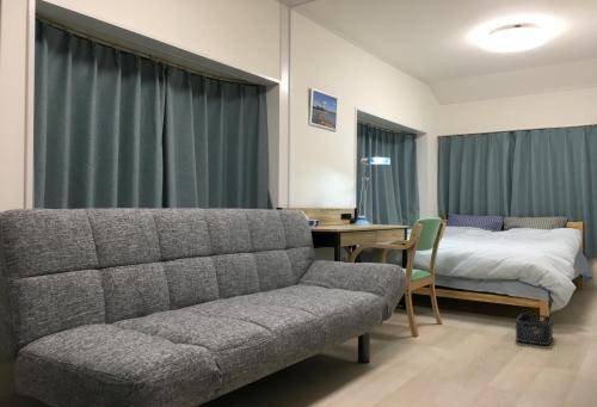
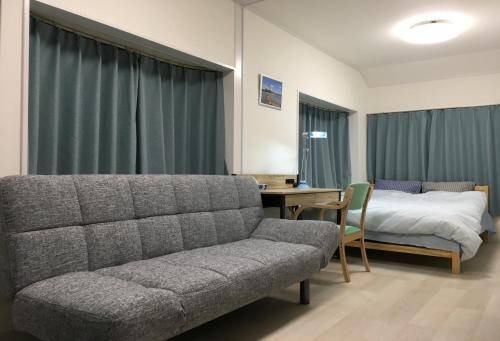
- storage bin [515,313,554,346]
